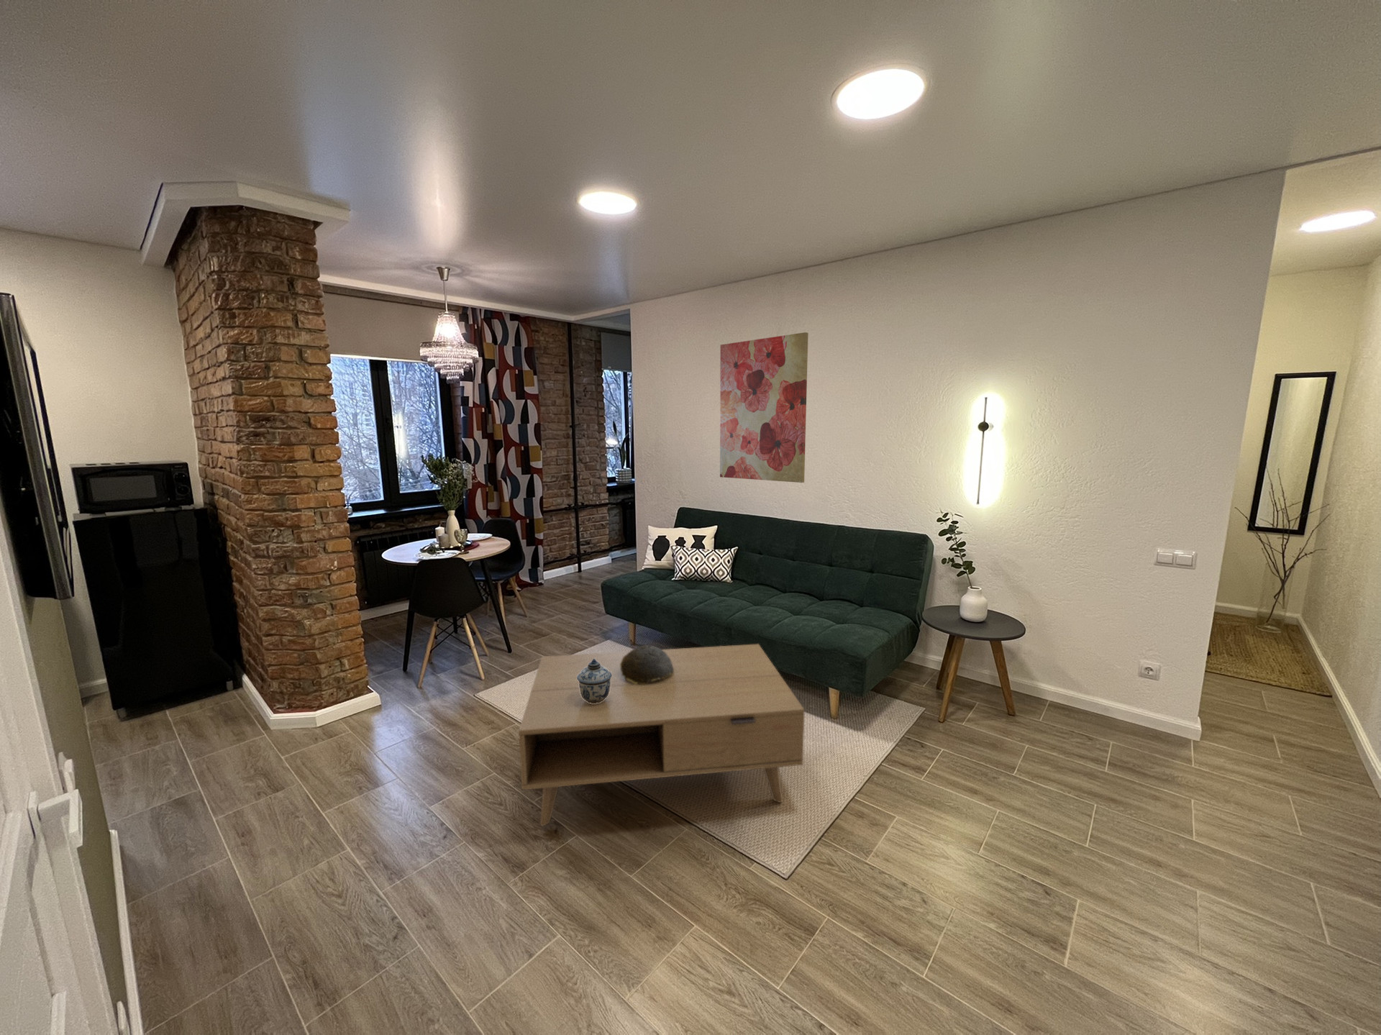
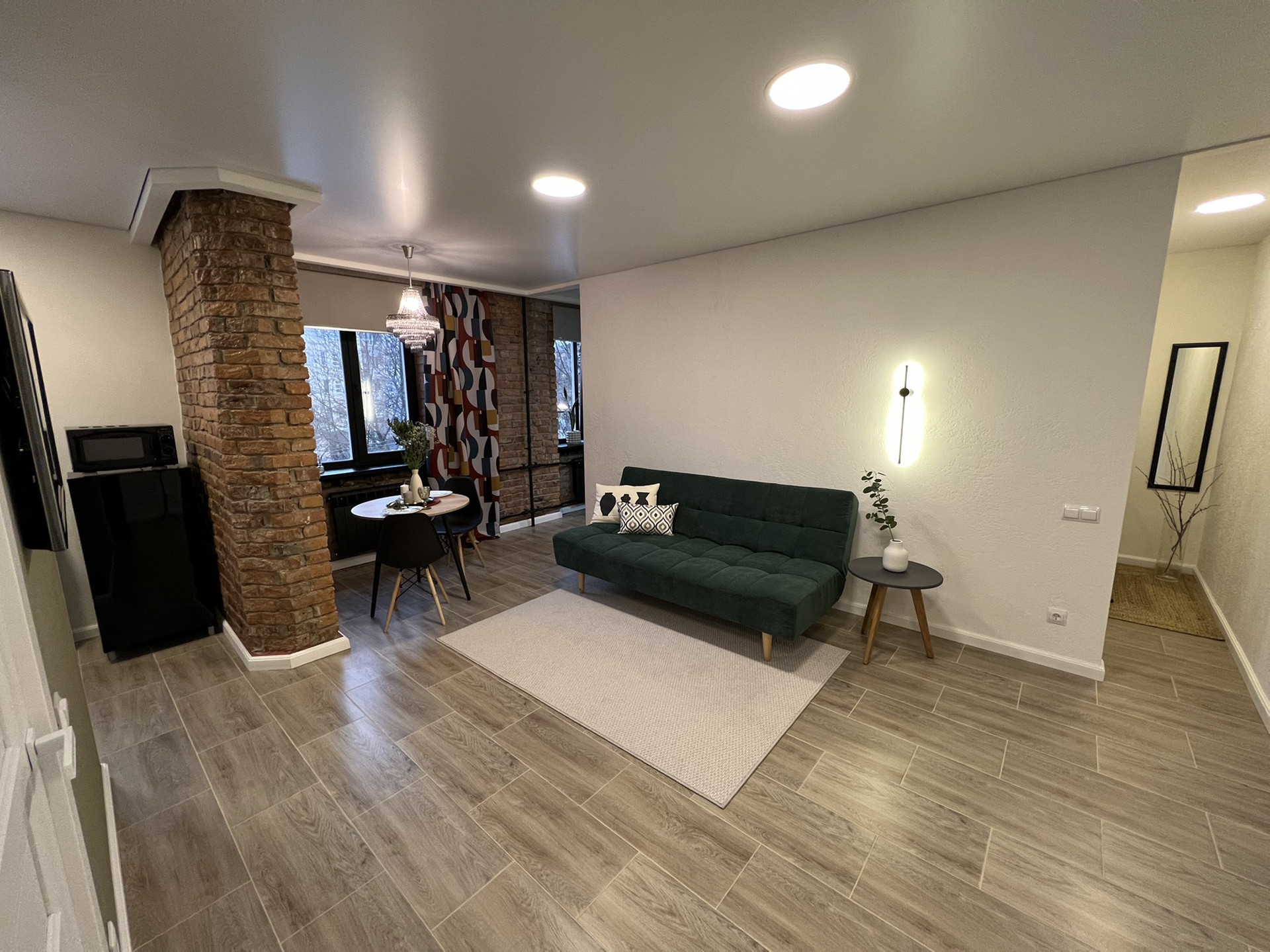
- decorative bowl [620,645,673,685]
- wall art [719,332,809,484]
- coffee table [518,643,805,826]
- lidded jar [576,659,612,703]
